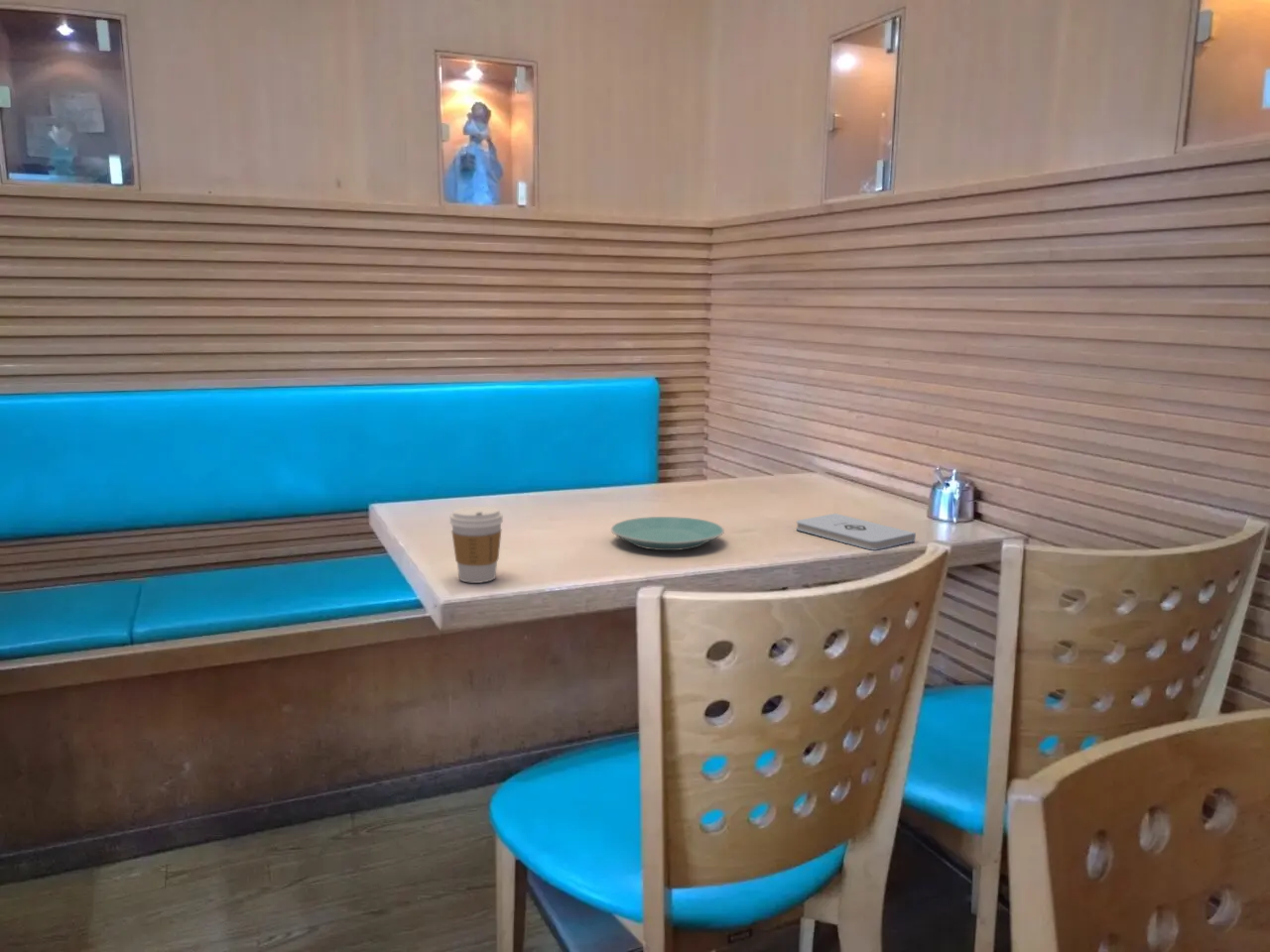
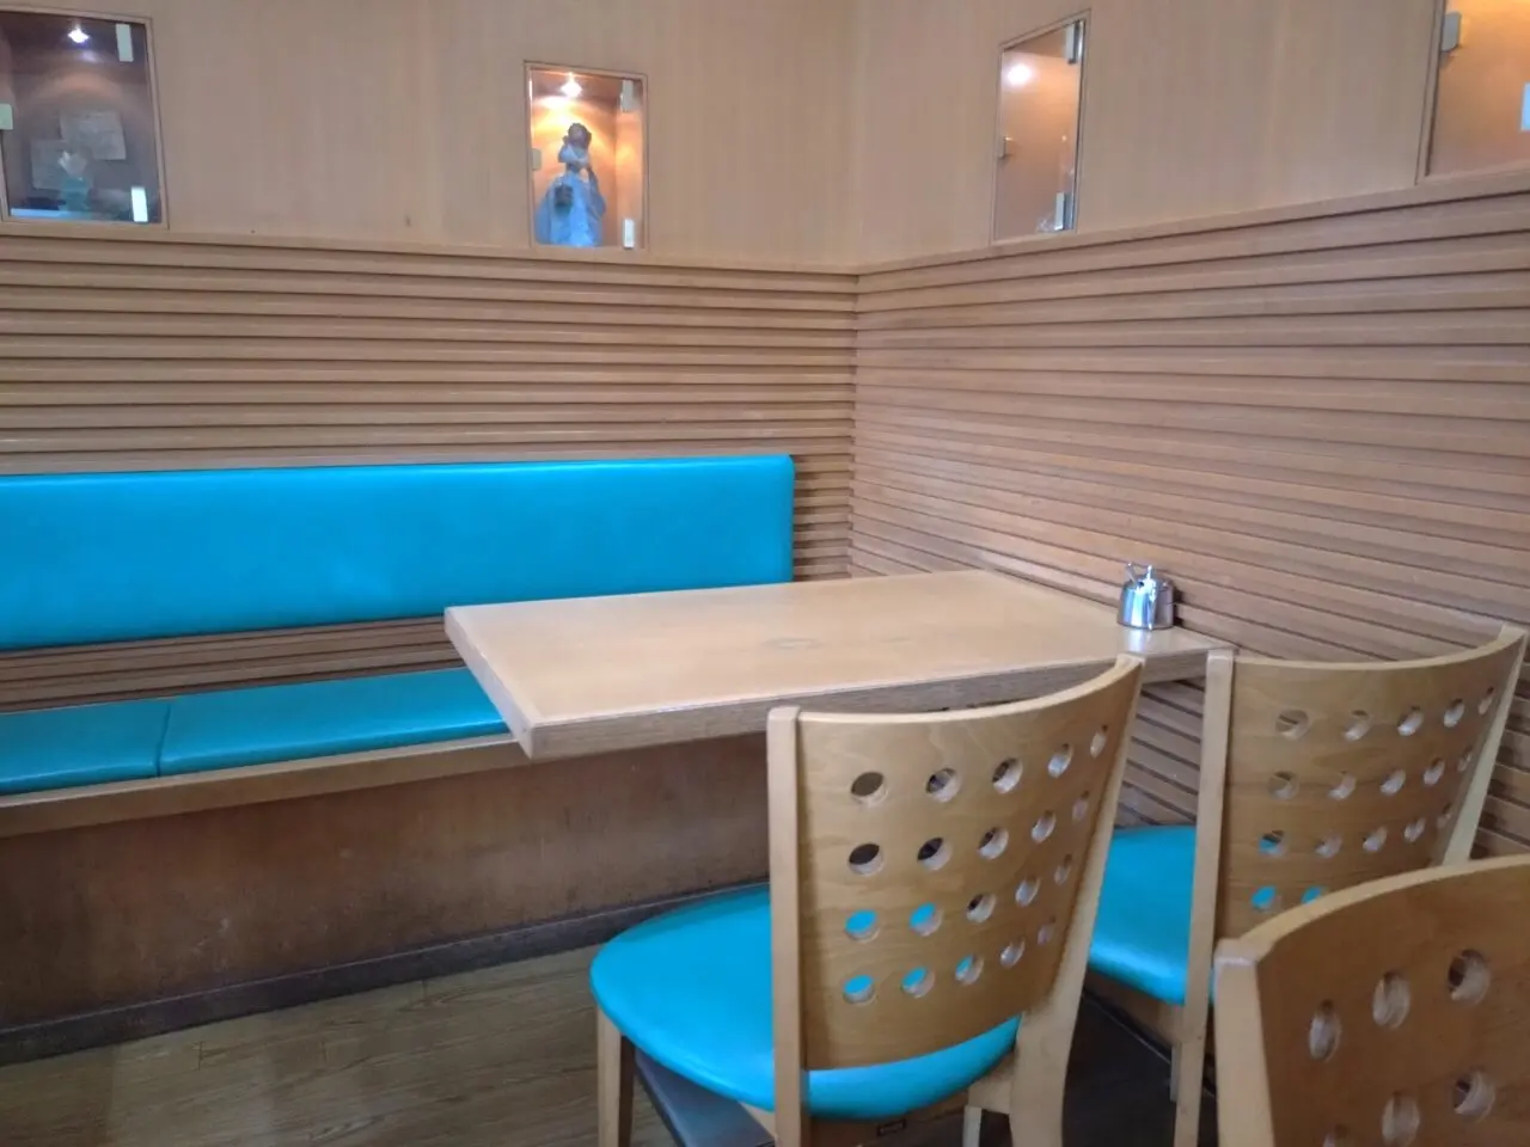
- plate [610,516,725,551]
- coffee cup [448,506,504,584]
- notepad [795,513,917,551]
